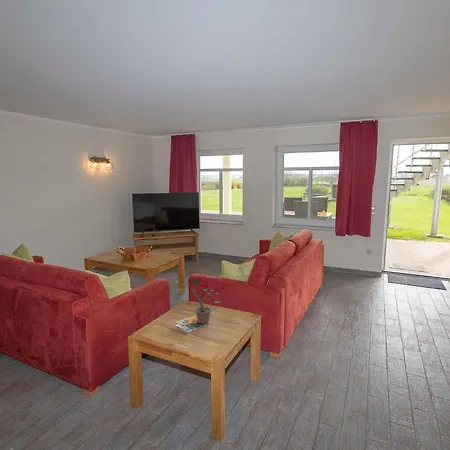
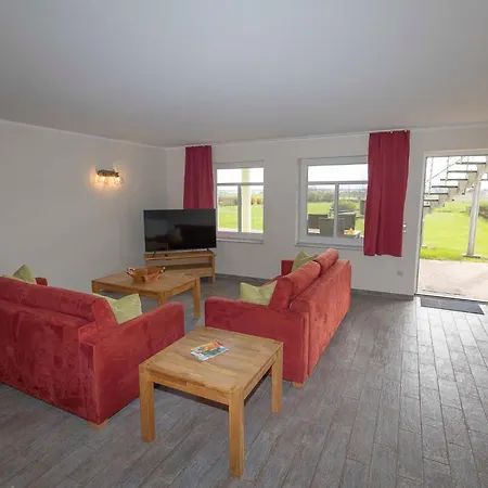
- potted plant [180,278,222,324]
